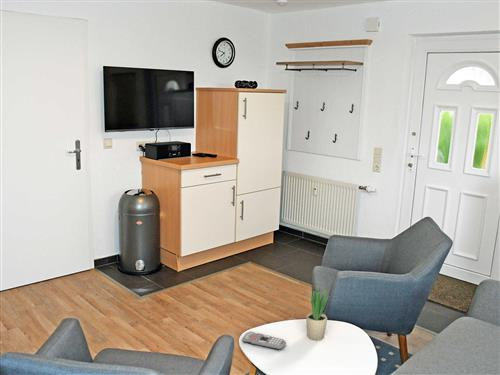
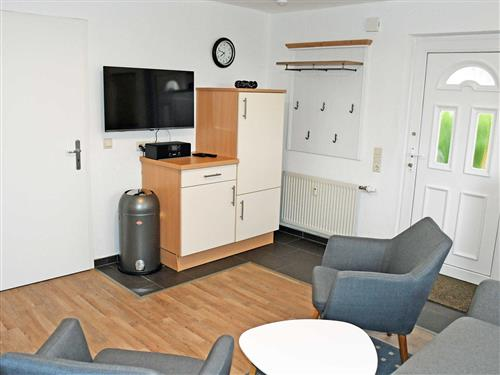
- remote control [242,331,287,351]
- potted plant [305,287,330,341]
